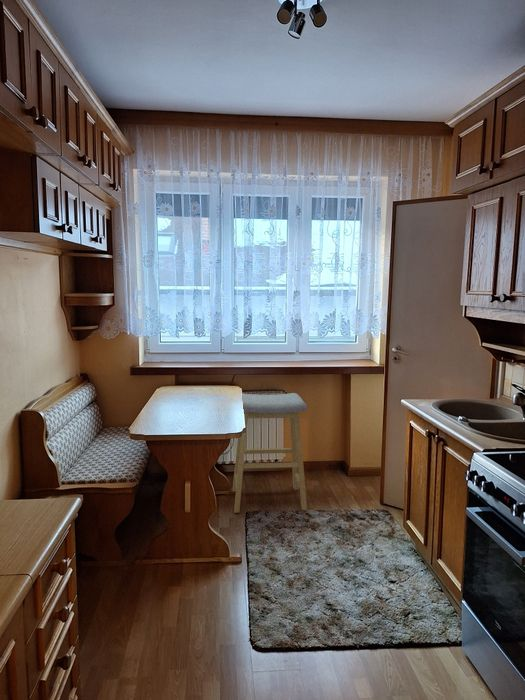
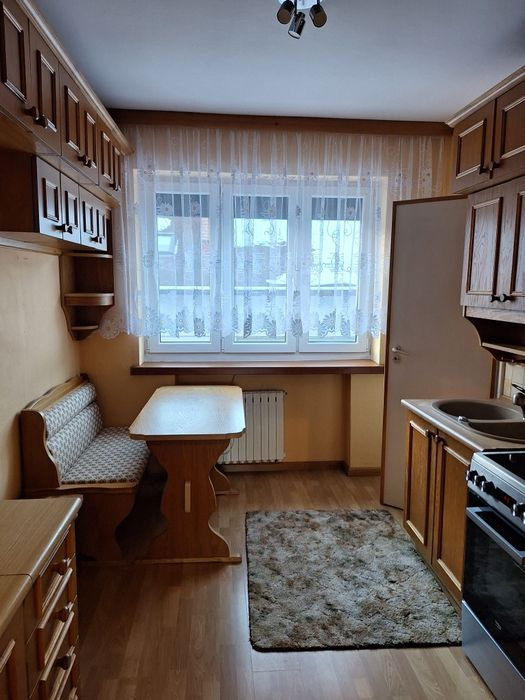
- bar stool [232,392,308,514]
